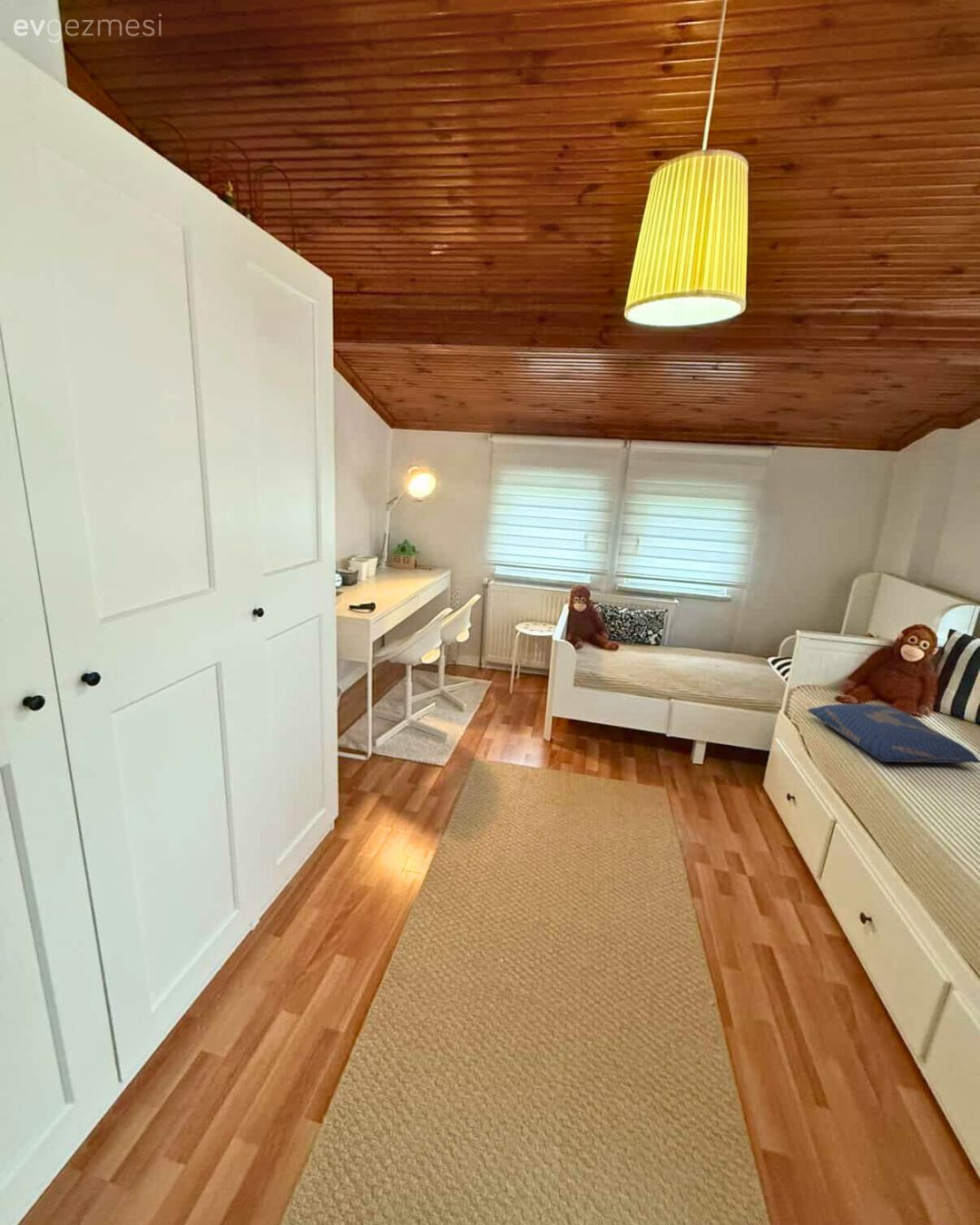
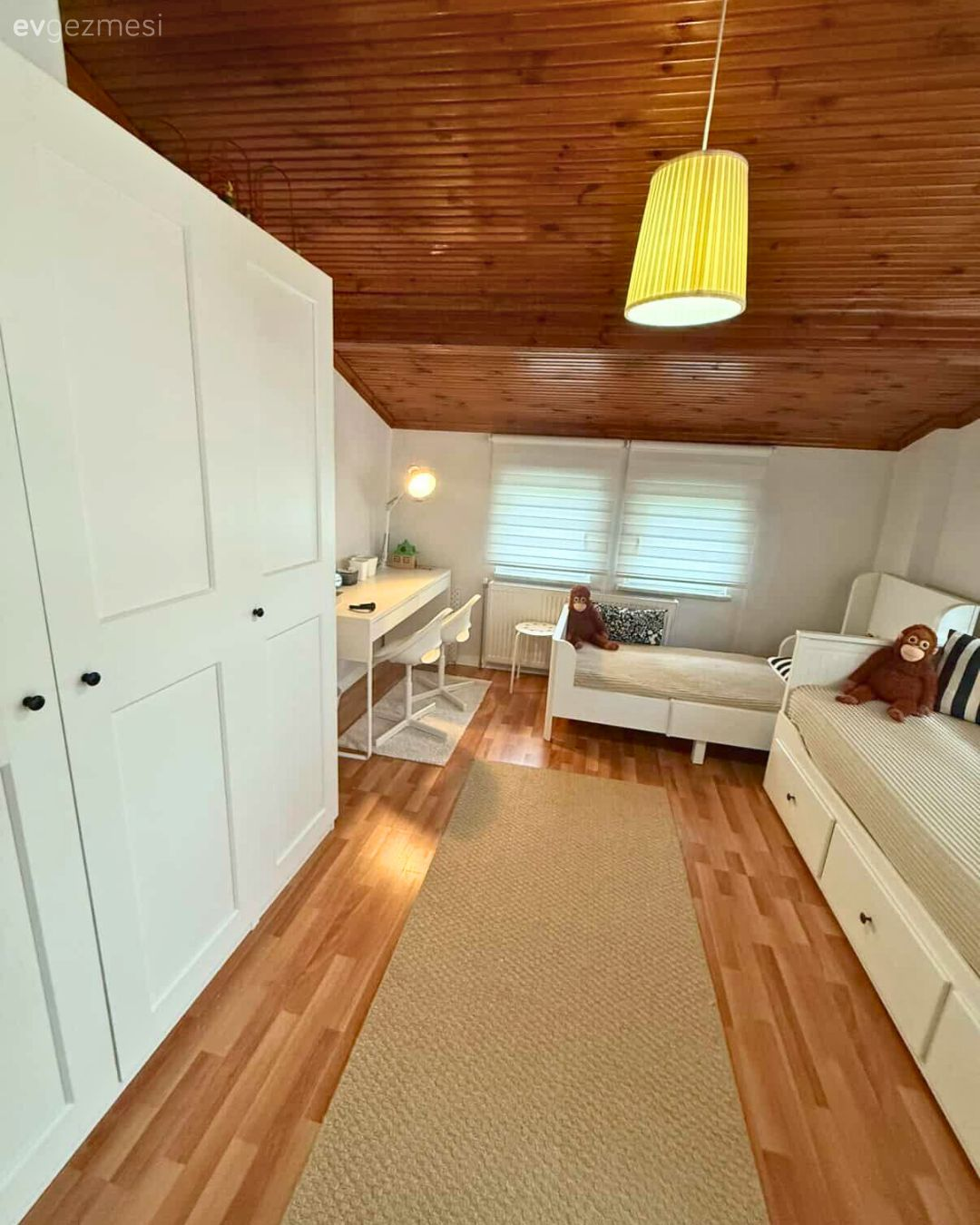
- cushion [807,703,980,764]
